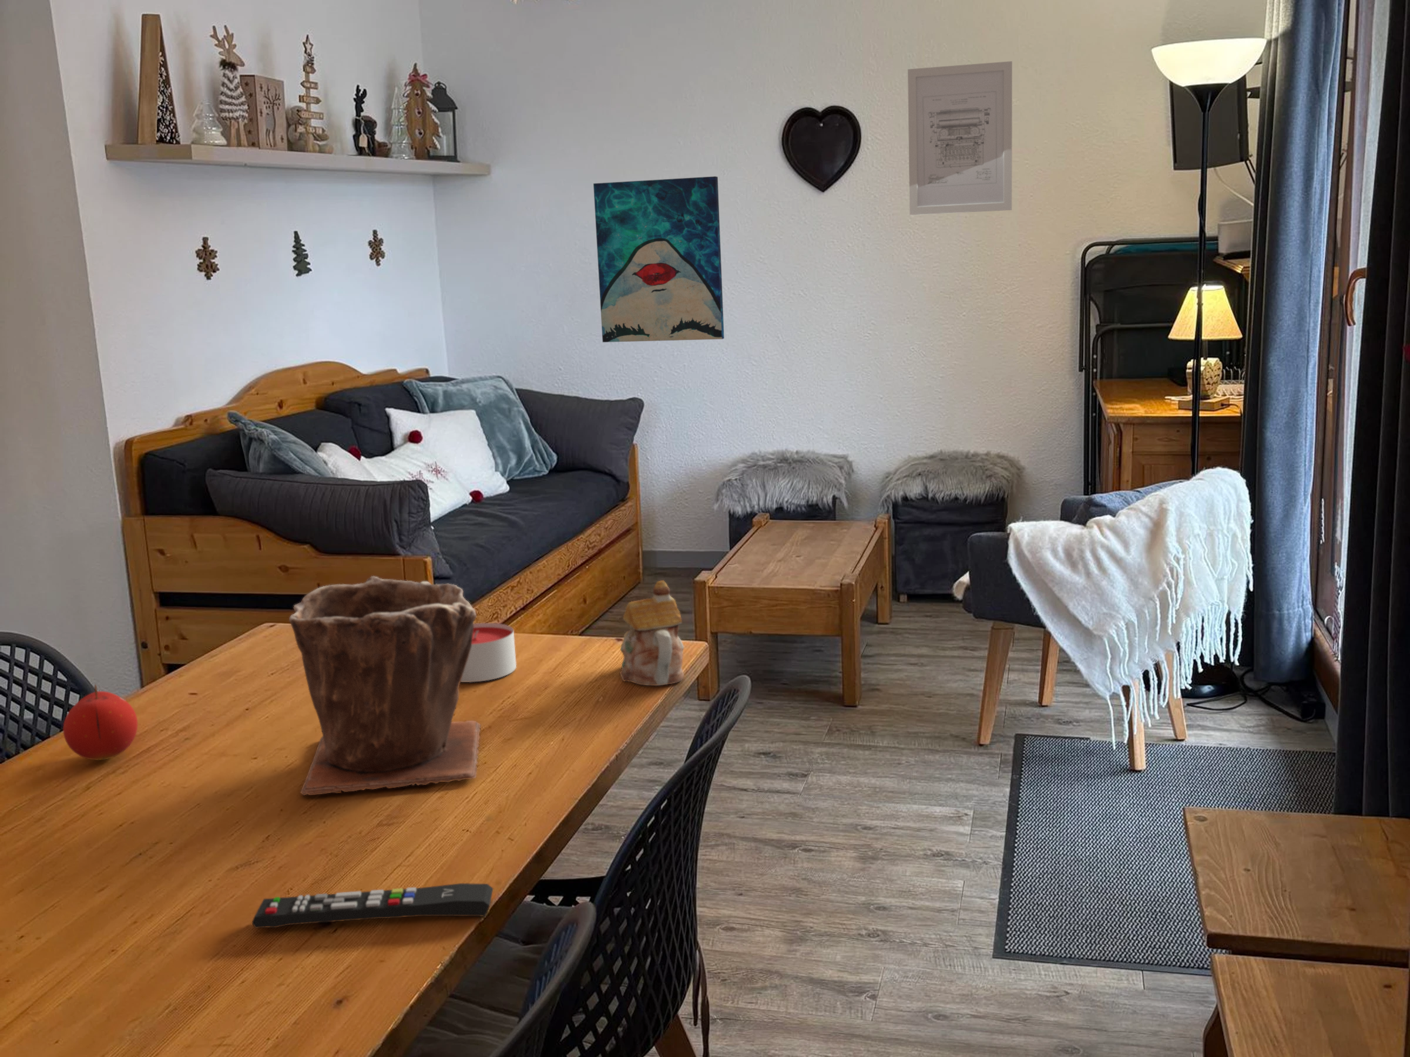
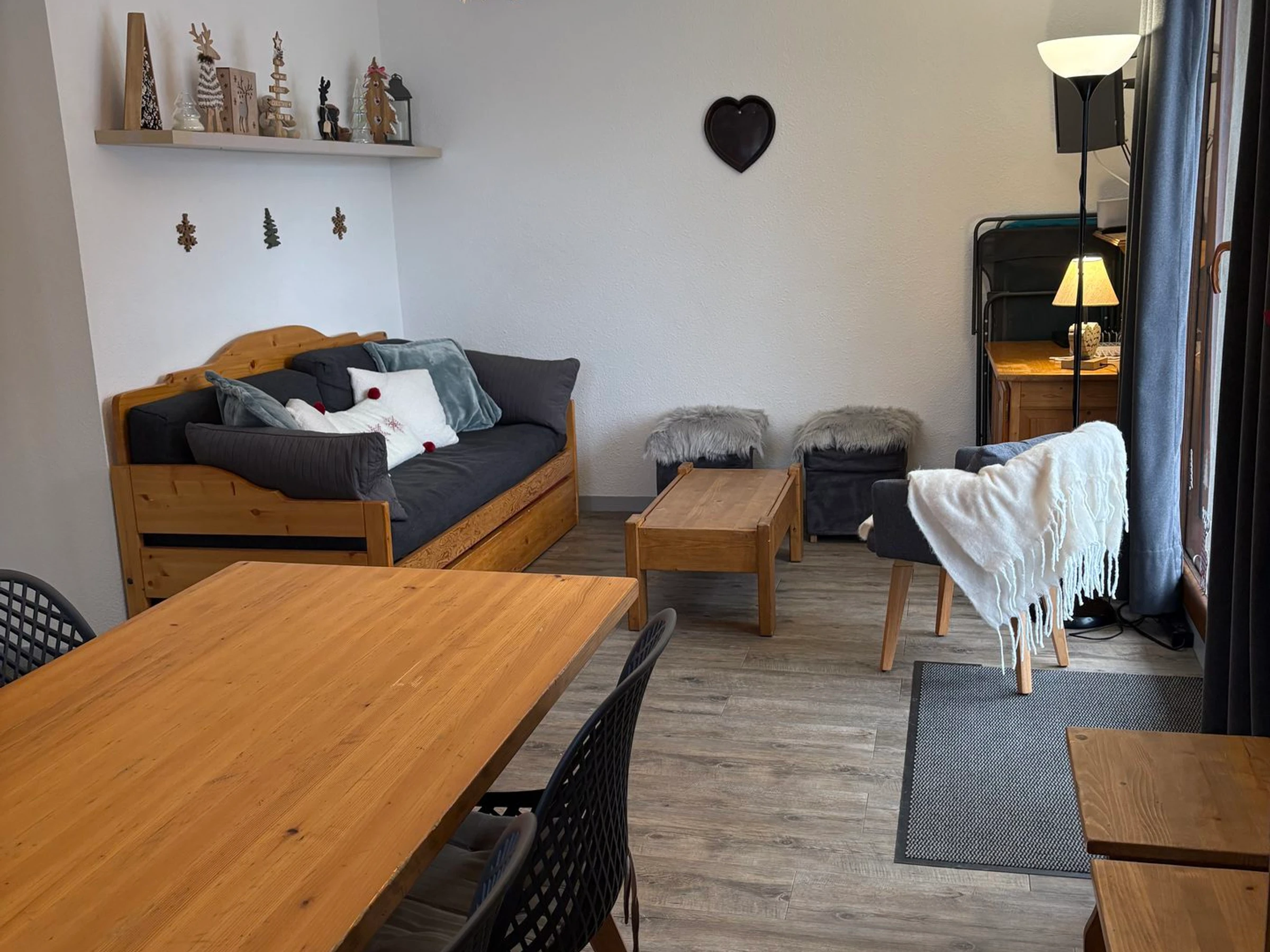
- plant pot [289,575,482,796]
- wall art [593,175,725,343]
- wall art [907,60,1013,215]
- candle [461,623,517,683]
- remote control [251,883,493,929]
- teapot [620,580,684,686]
- fruit [63,684,138,761]
